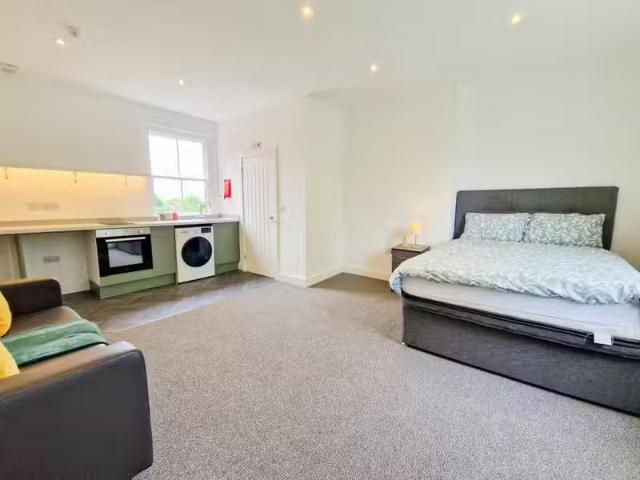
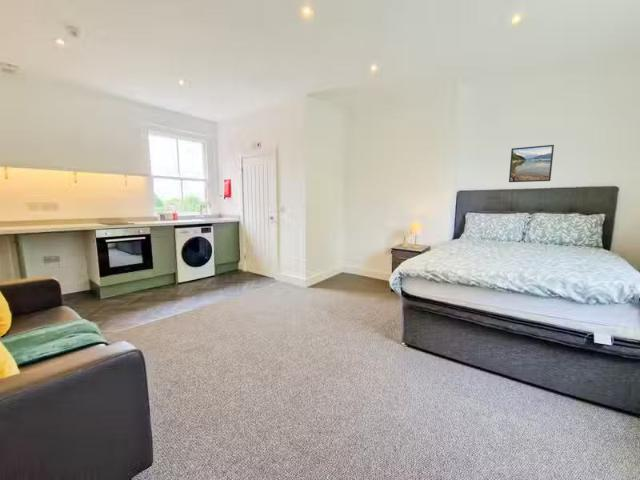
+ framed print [508,144,555,183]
